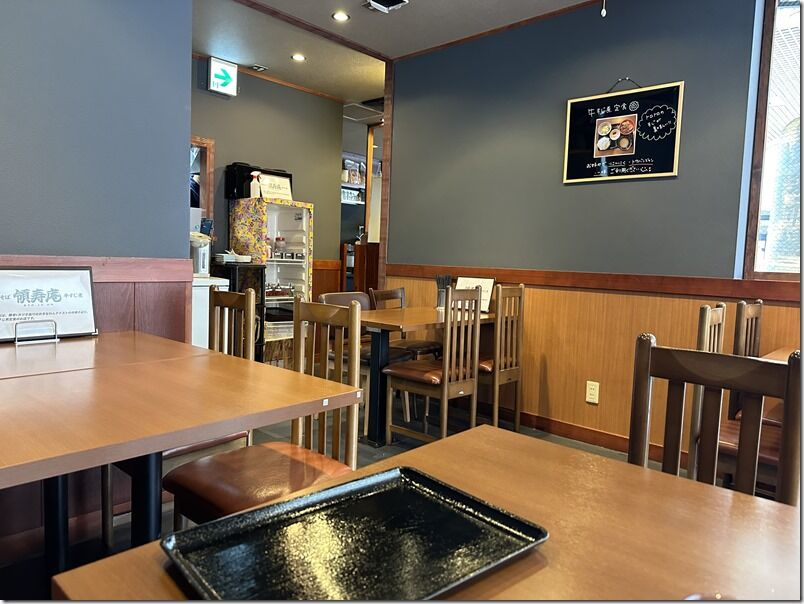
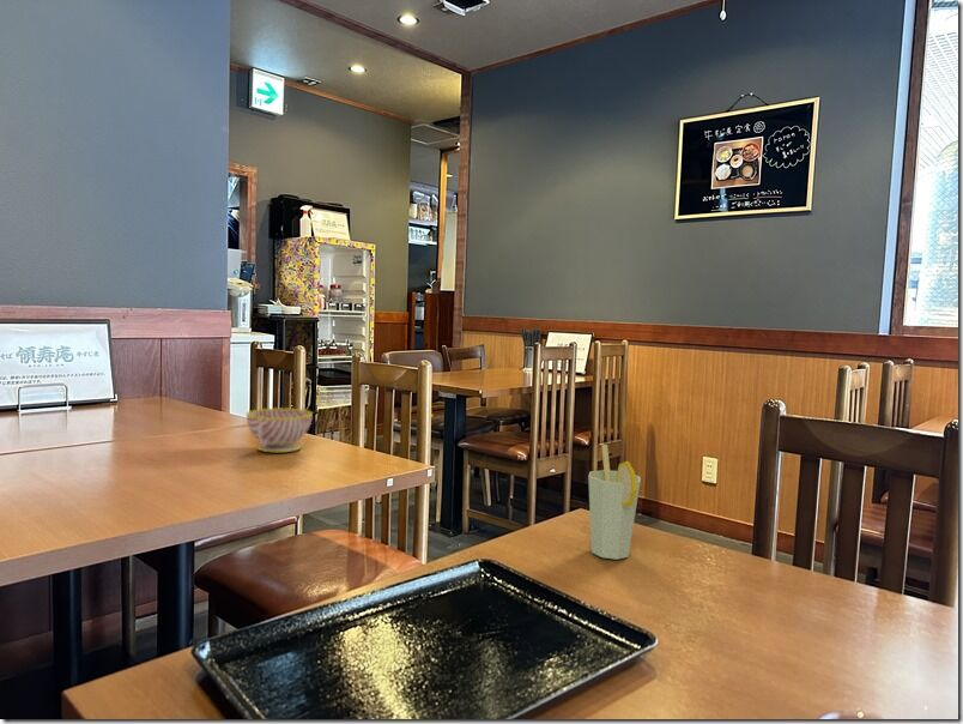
+ cup [587,444,642,561]
+ teacup [246,406,314,453]
